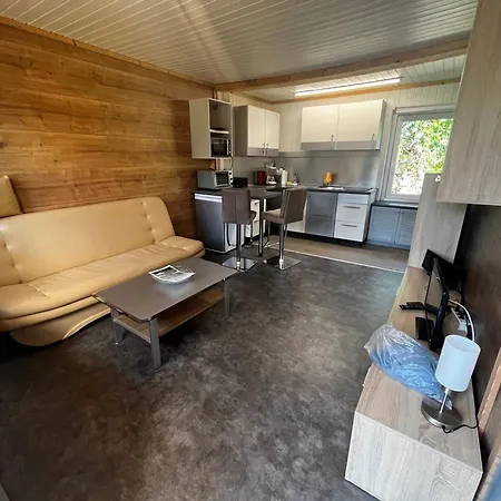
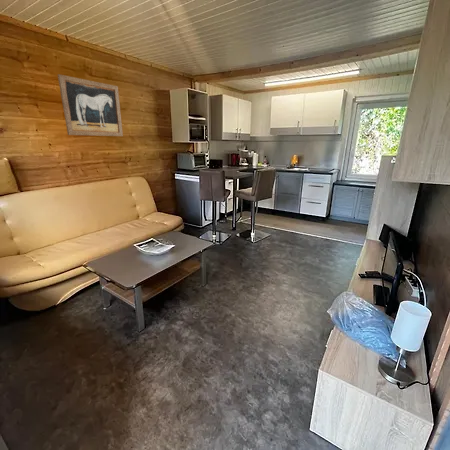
+ wall art [57,73,124,137]
